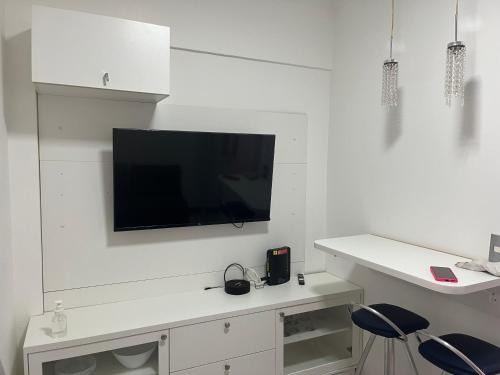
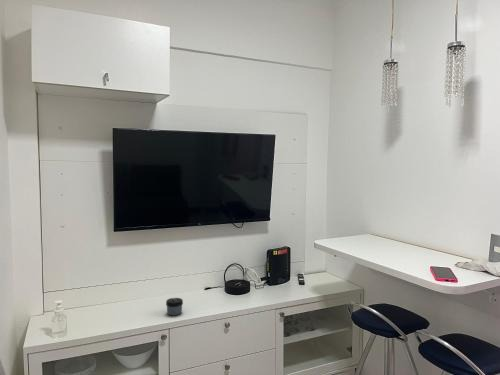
+ jar [165,297,184,317]
